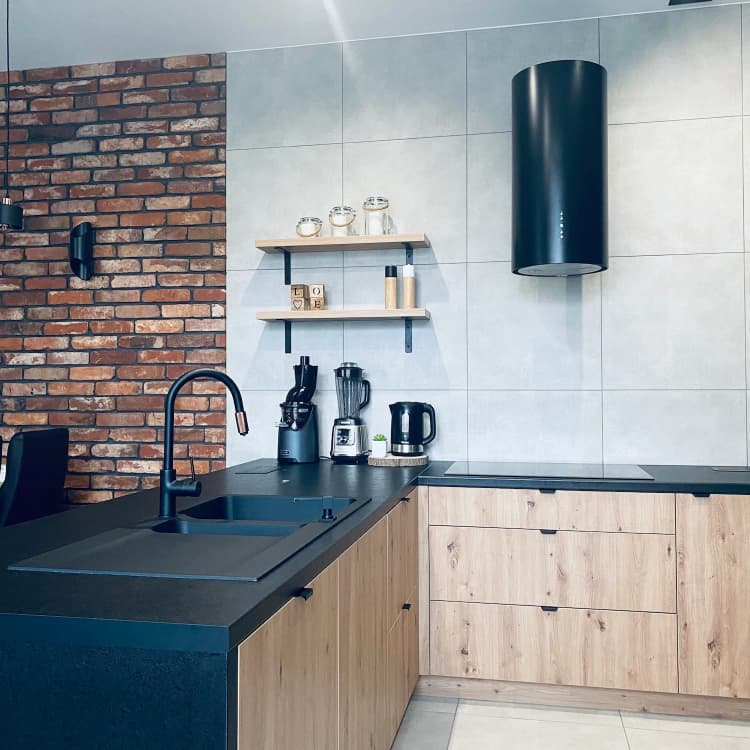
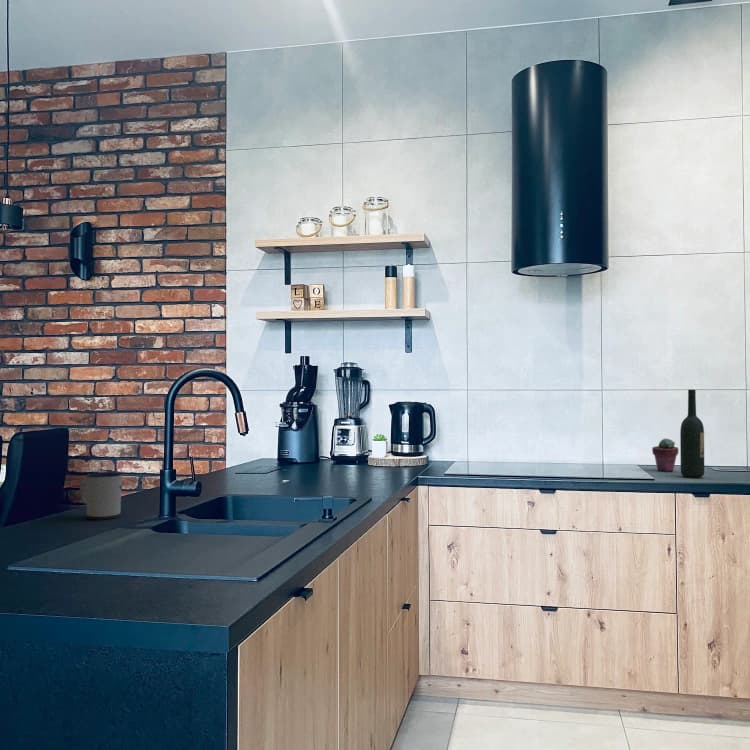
+ wine bottle [679,389,705,478]
+ potted succulent [651,437,679,472]
+ mug [79,472,123,520]
